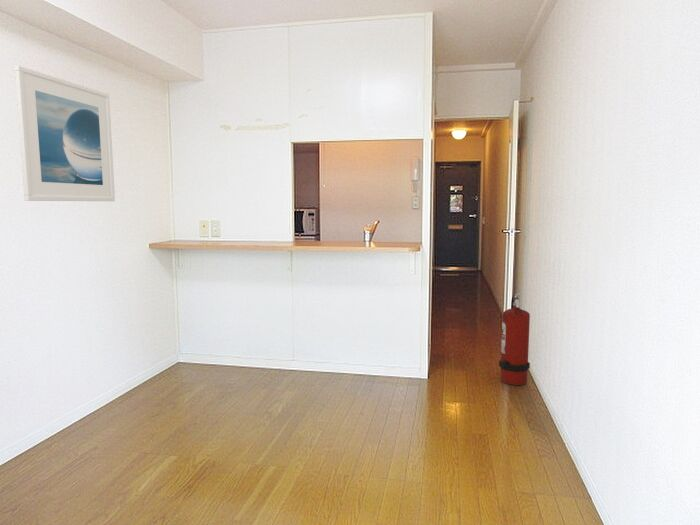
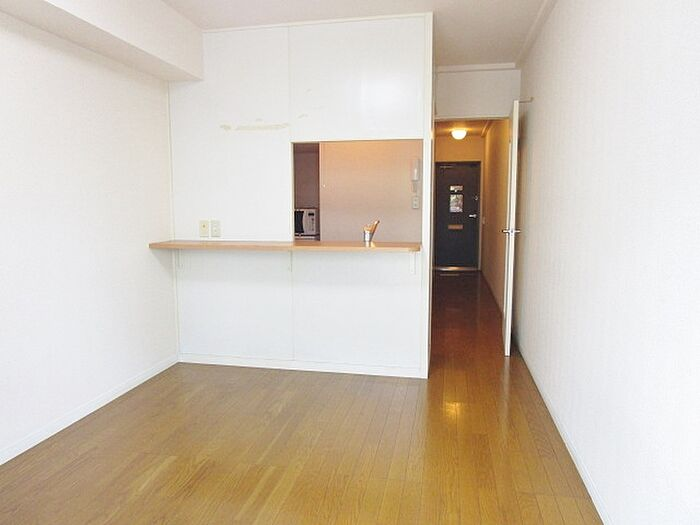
- fire extinguisher [498,292,531,386]
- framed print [13,64,116,202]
